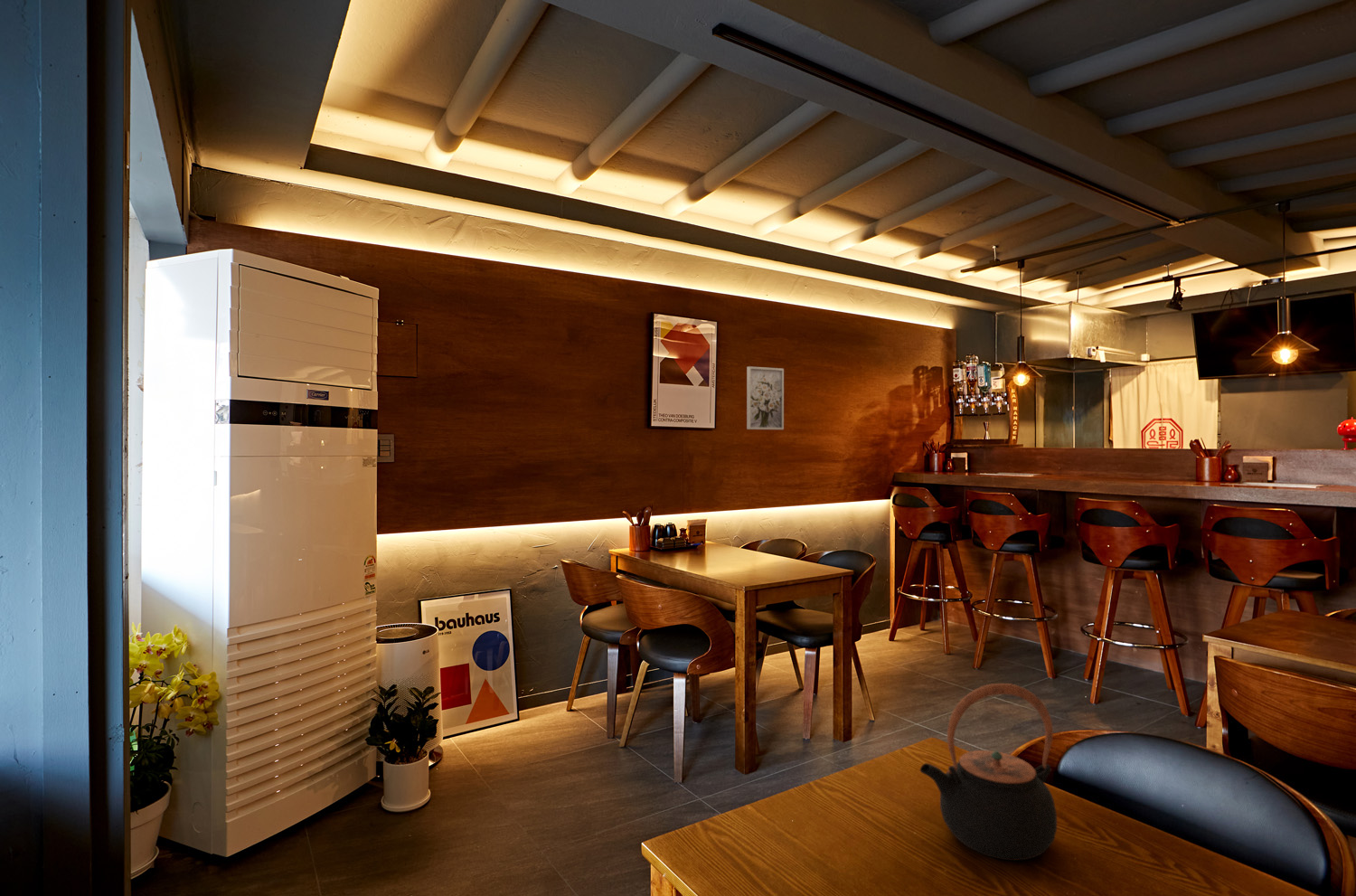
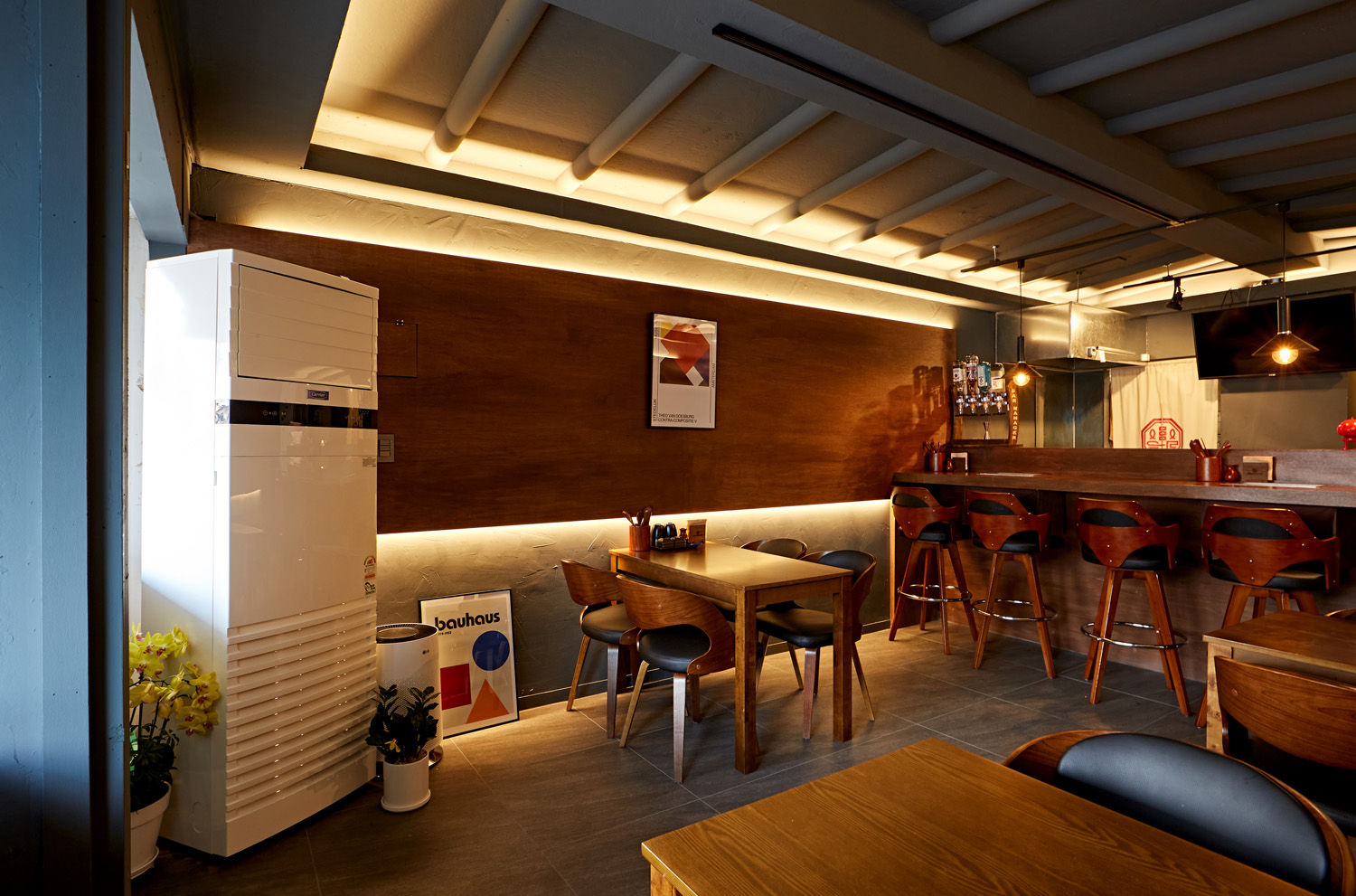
- teapot [919,683,1058,862]
- wall art [746,365,785,430]
